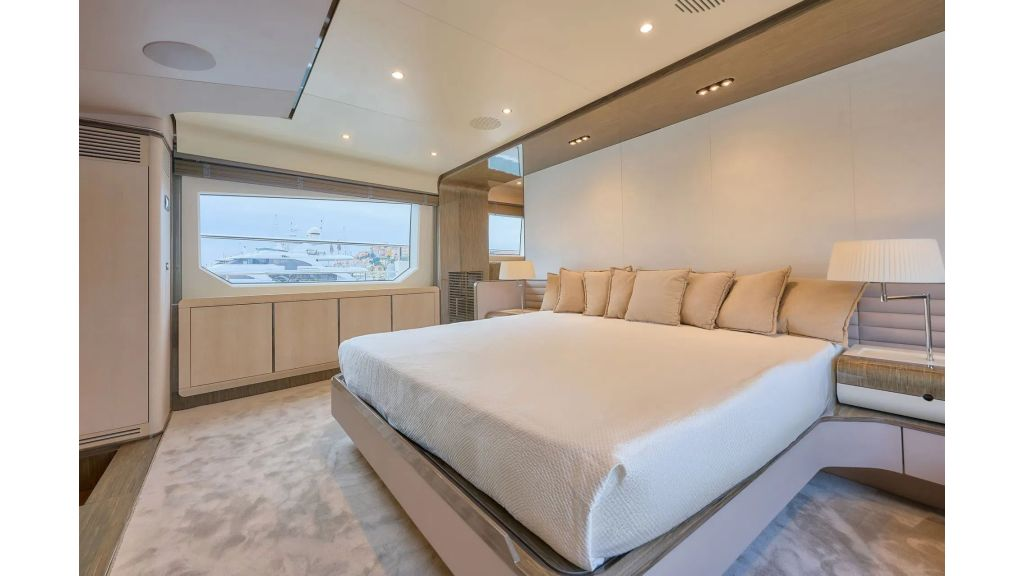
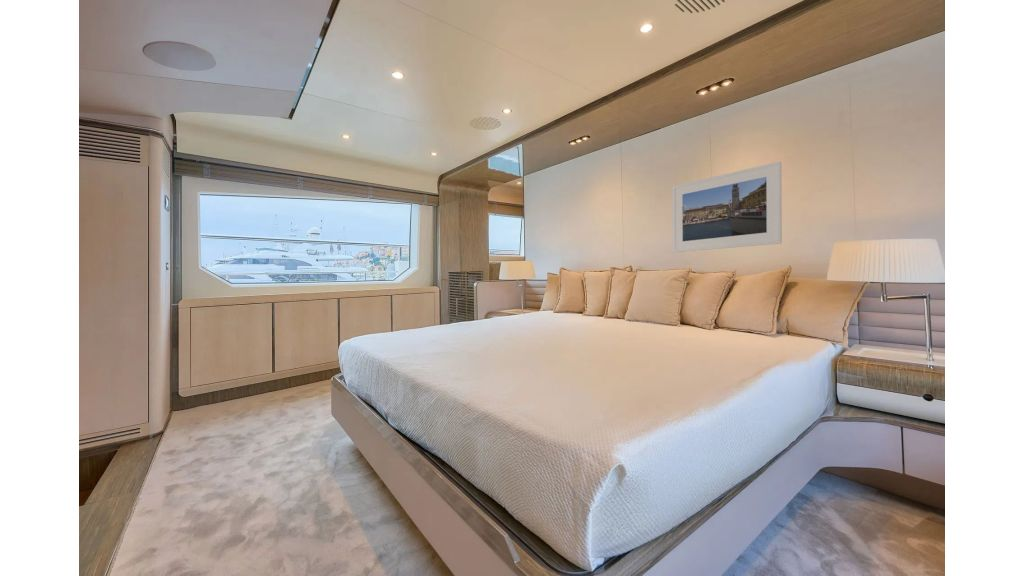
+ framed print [671,161,783,253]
